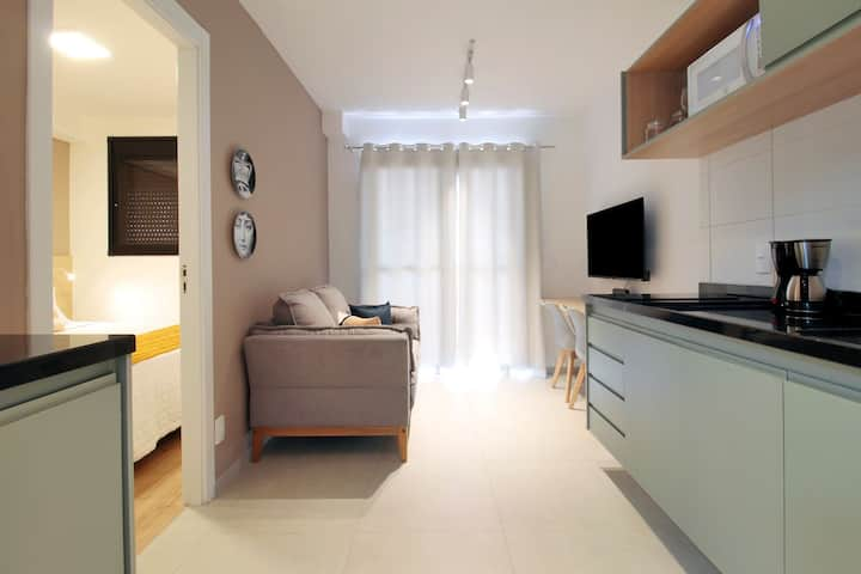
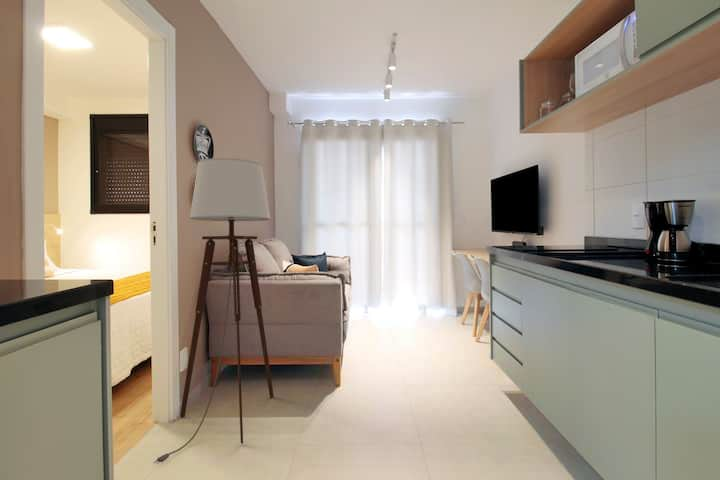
+ floor lamp [152,157,275,465]
